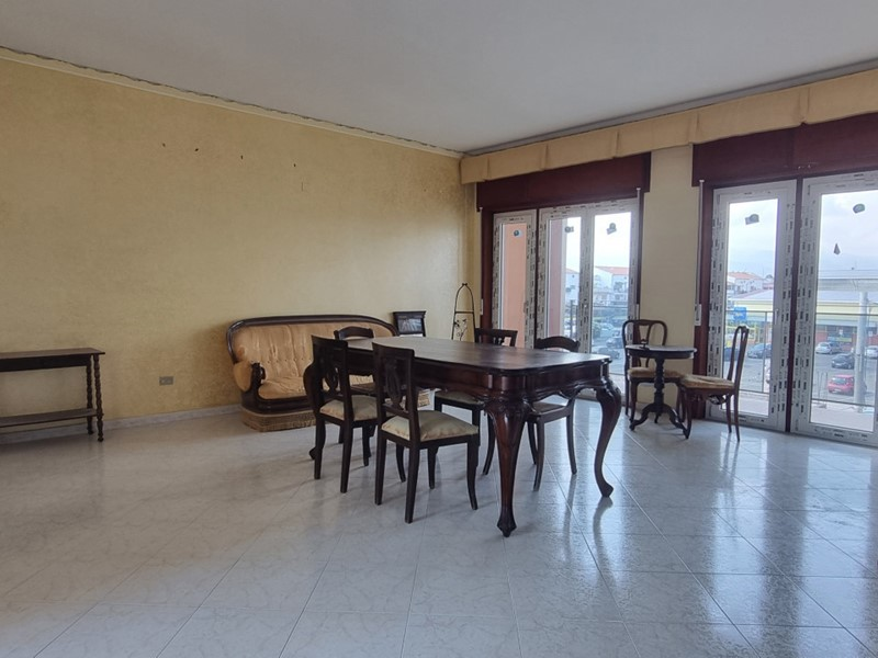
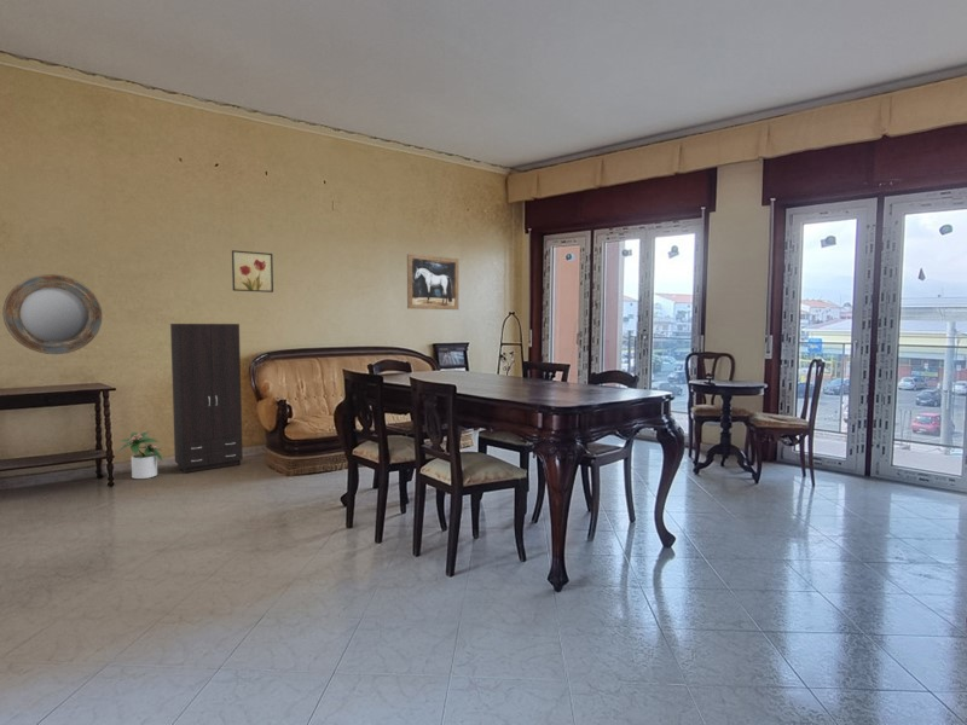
+ potted plant [116,430,163,480]
+ home mirror [1,273,103,355]
+ wall art [406,253,459,311]
+ wall art [231,249,274,294]
+ cabinet [169,323,244,474]
